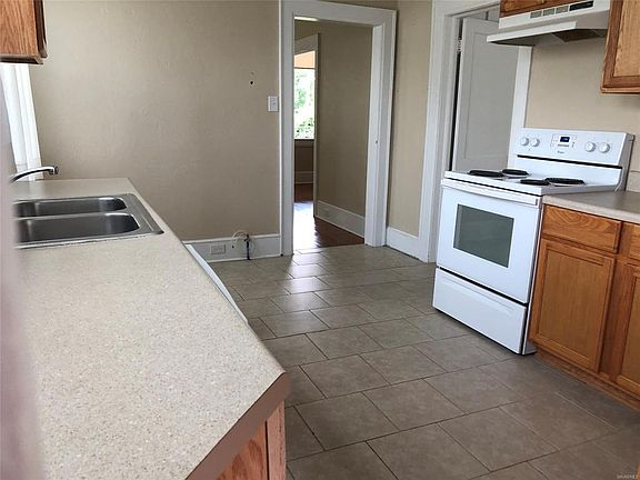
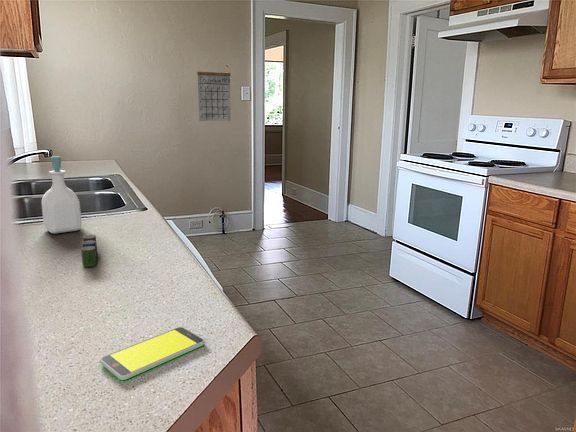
+ cup [80,234,98,268]
+ calendar [196,62,232,122]
+ smartphone [99,326,205,381]
+ soap bottle [40,155,83,234]
